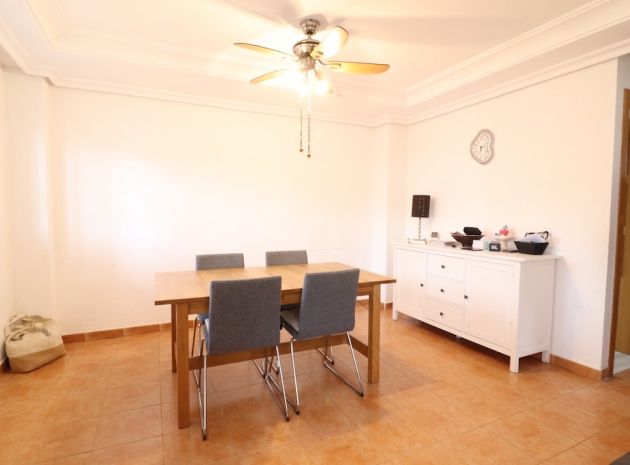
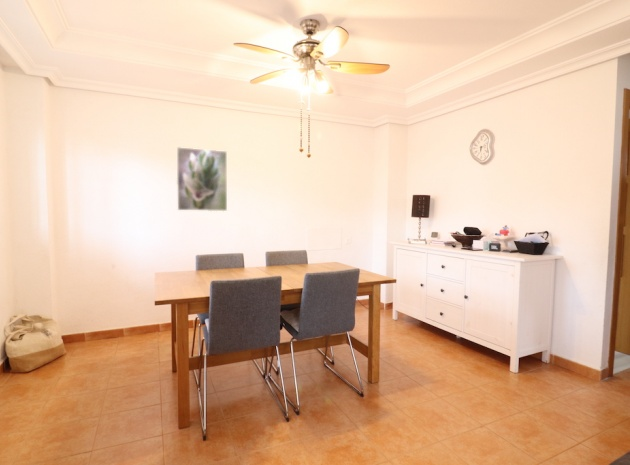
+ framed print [176,146,228,212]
